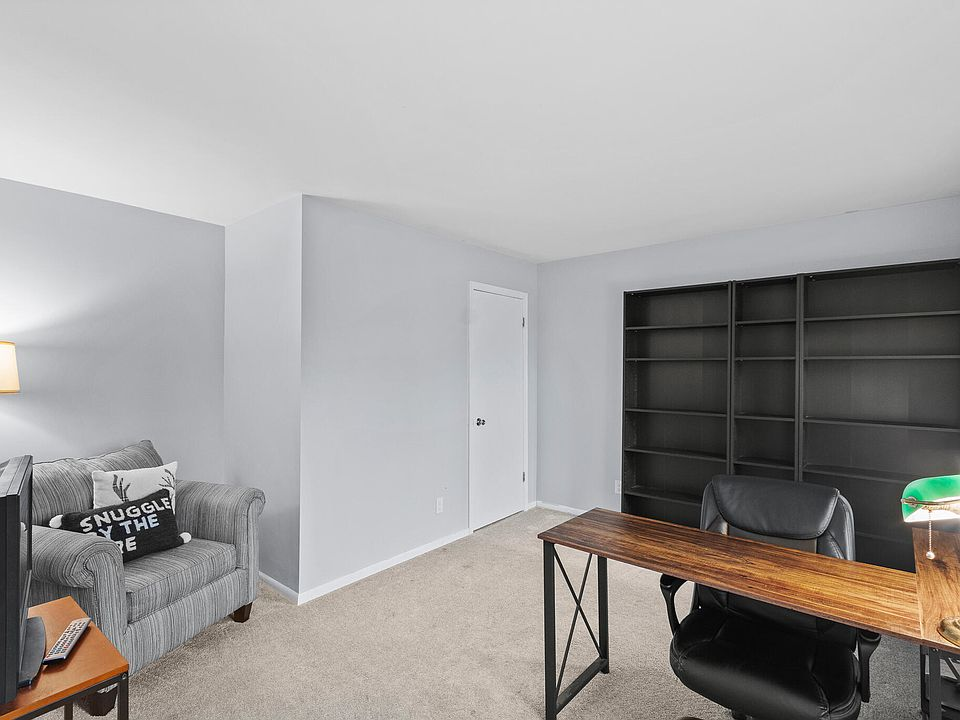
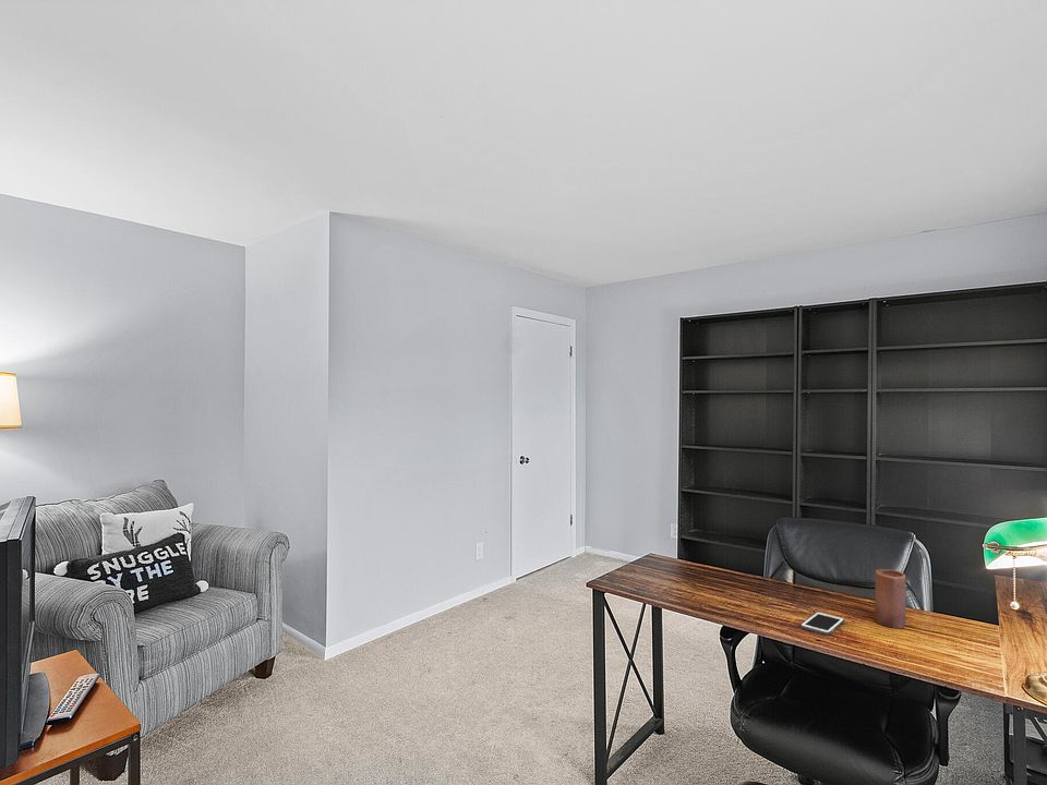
+ cell phone [799,611,845,637]
+ candle [874,568,907,629]
